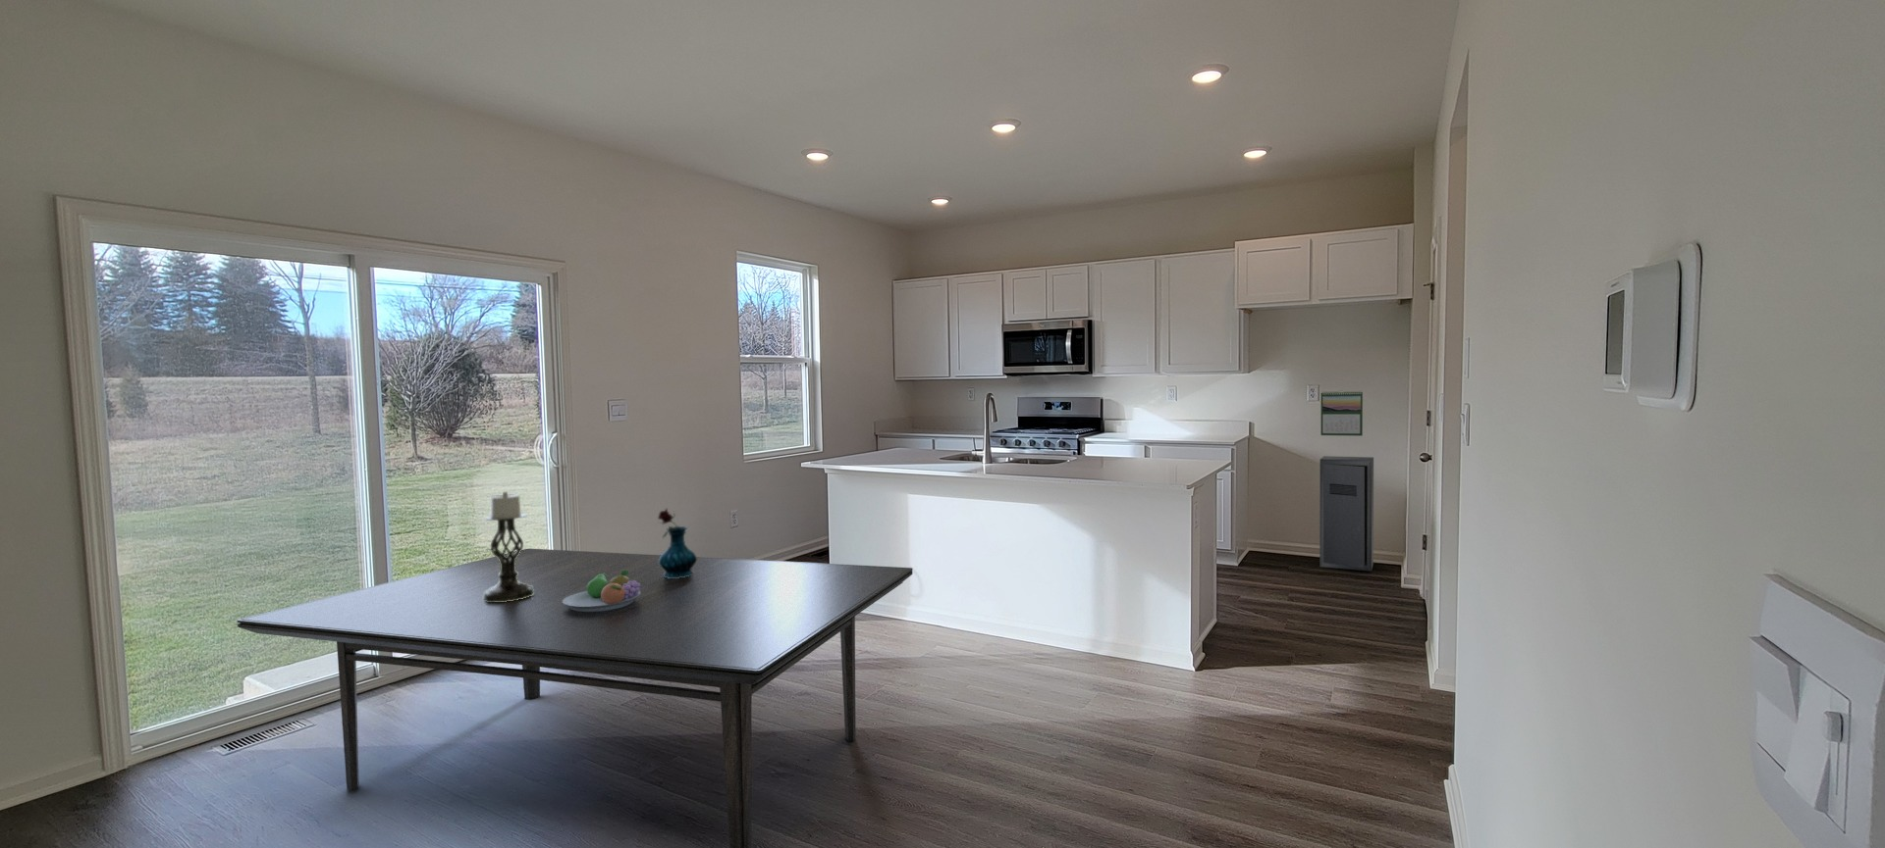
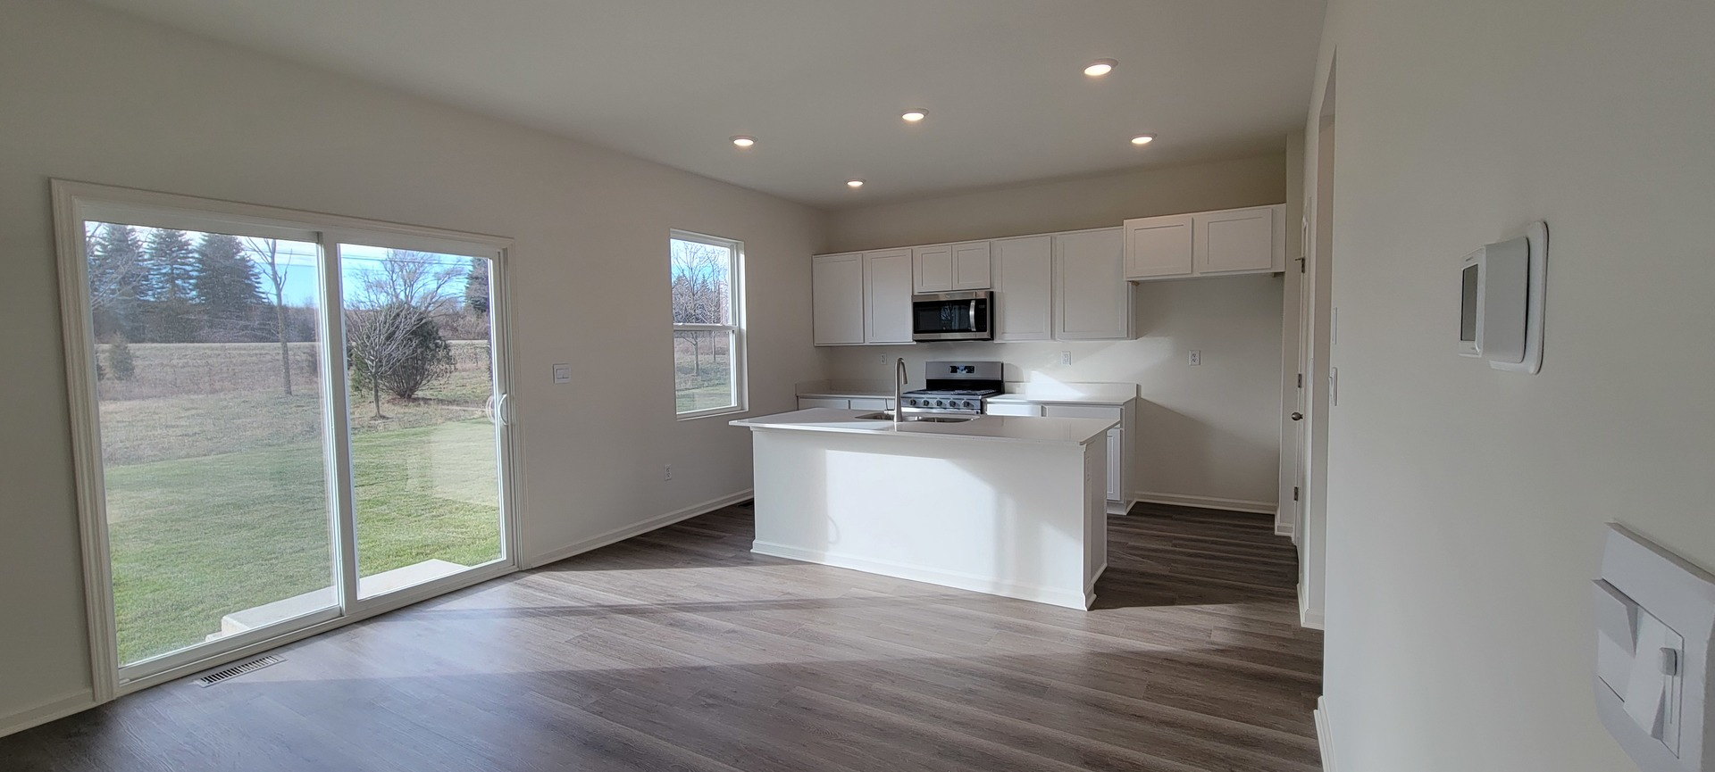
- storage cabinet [1319,455,1374,573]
- dining table [237,548,914,848]
- calendar [1320,389,1363,437]
- candle holder [483,491,534,602]
- fruit bowl [563,571,641,611]
- vase [656,507,697,579]
